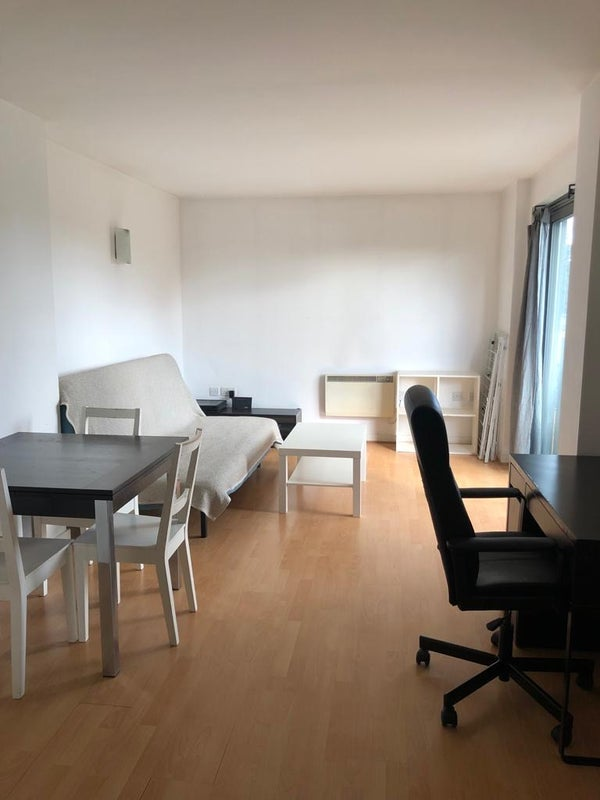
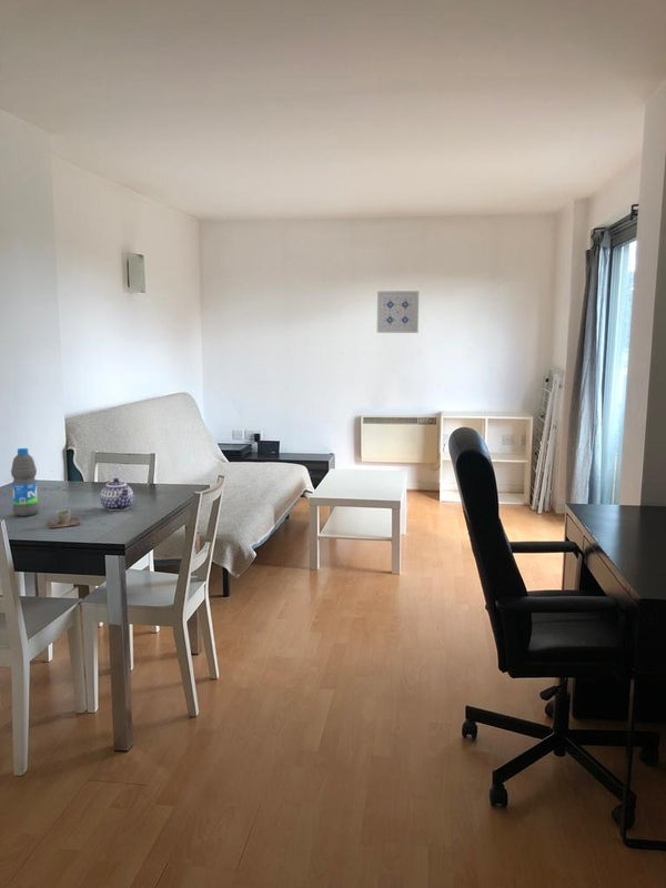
+ teapot [99,477,134,512]
+ water bottle [10,447,40,517]
+ cup [46,508,81,529]
+ wall art [376,290,420,334]
